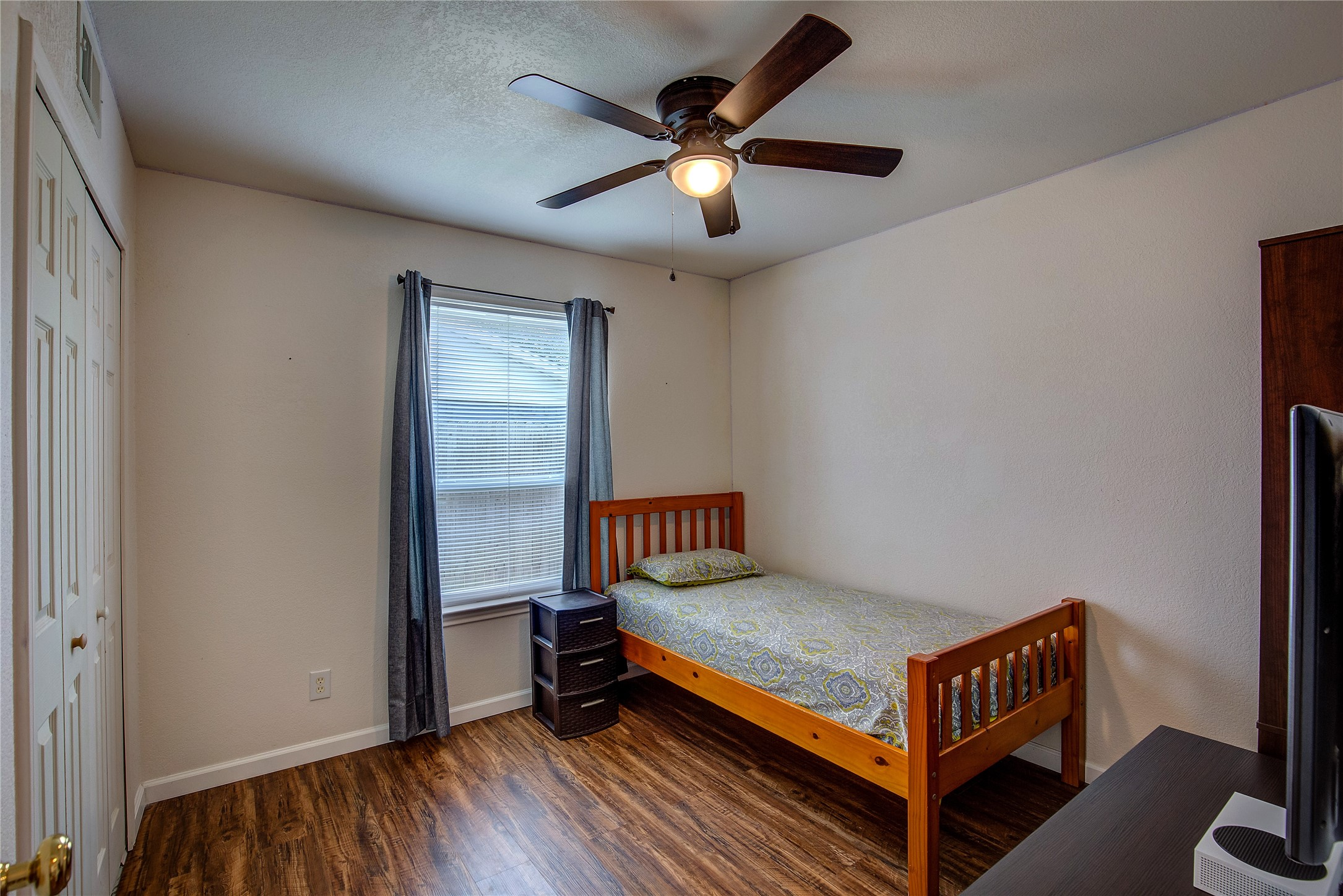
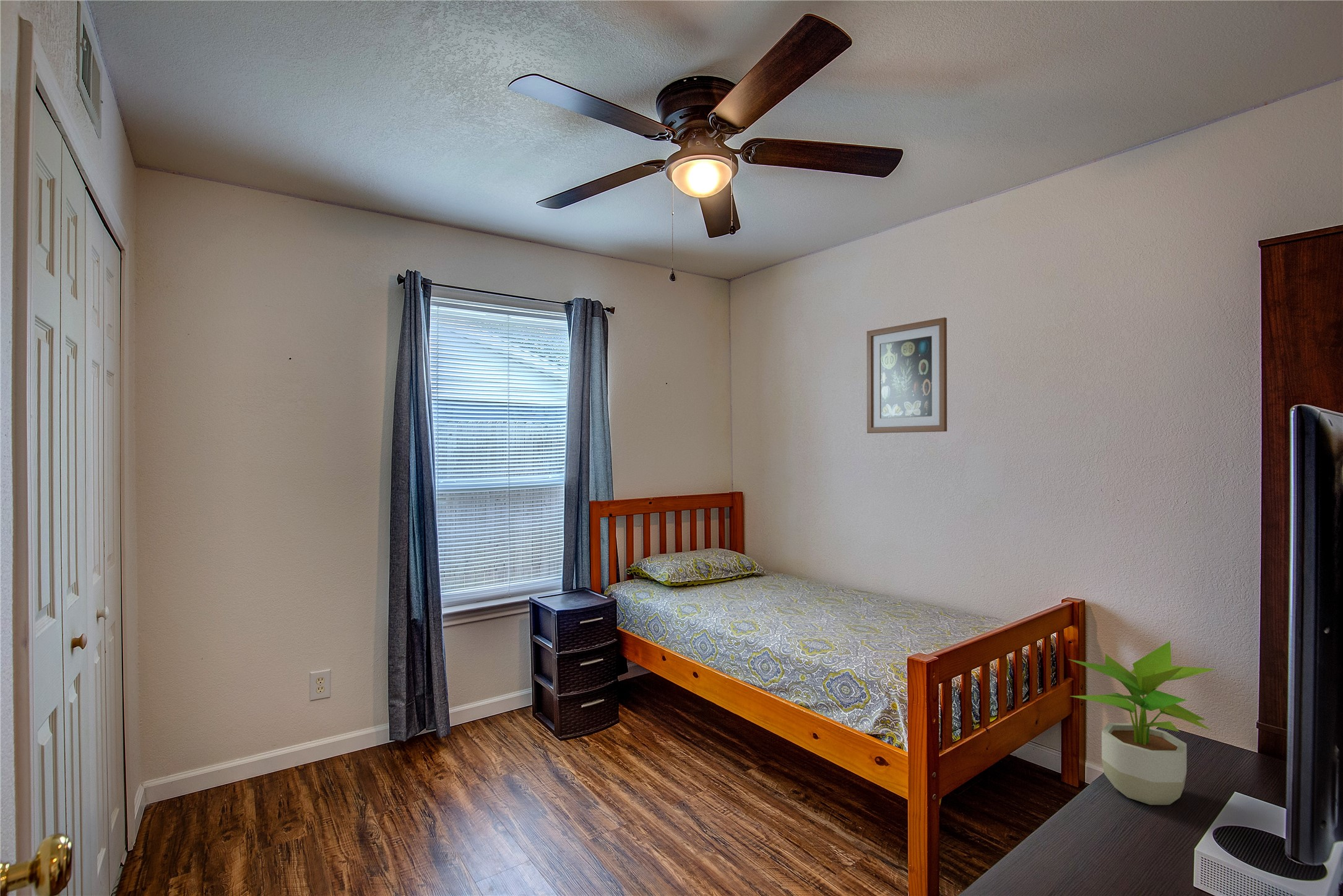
+ wall art [866,317,948,434]
+ potted plant [1068,640,1217,806]
